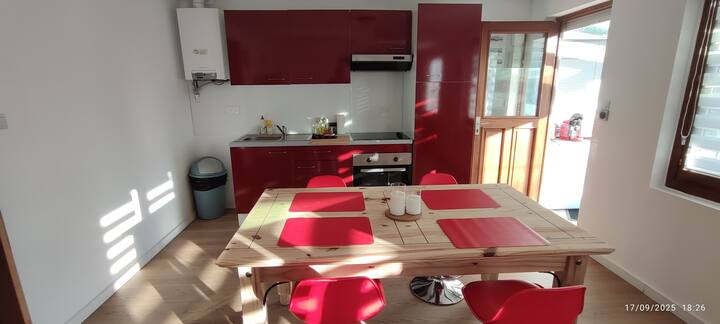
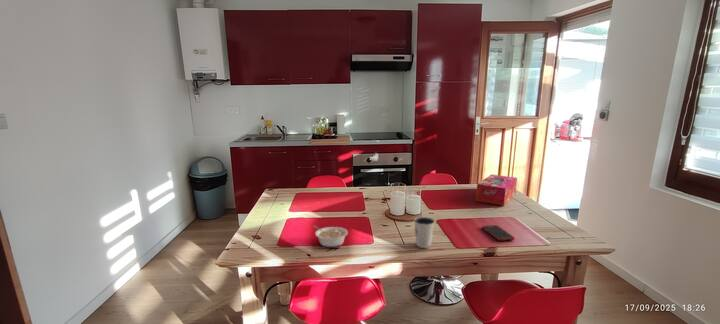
+ dixie cup [413,216,436,249]
+ legume [312,225,349,248]
+ tissue box [475,174,518,207]
+ cell phone [481,224,516,242]
